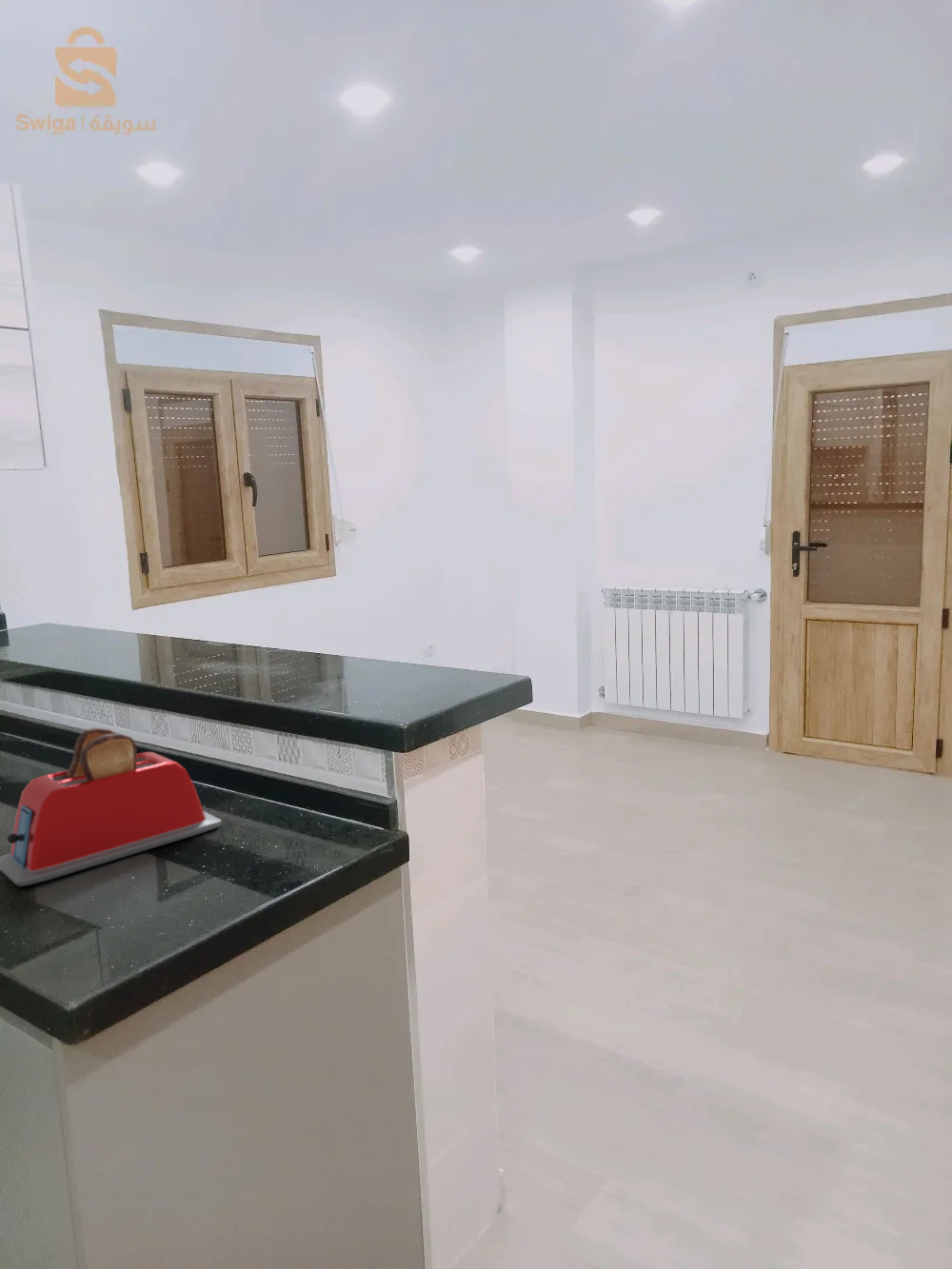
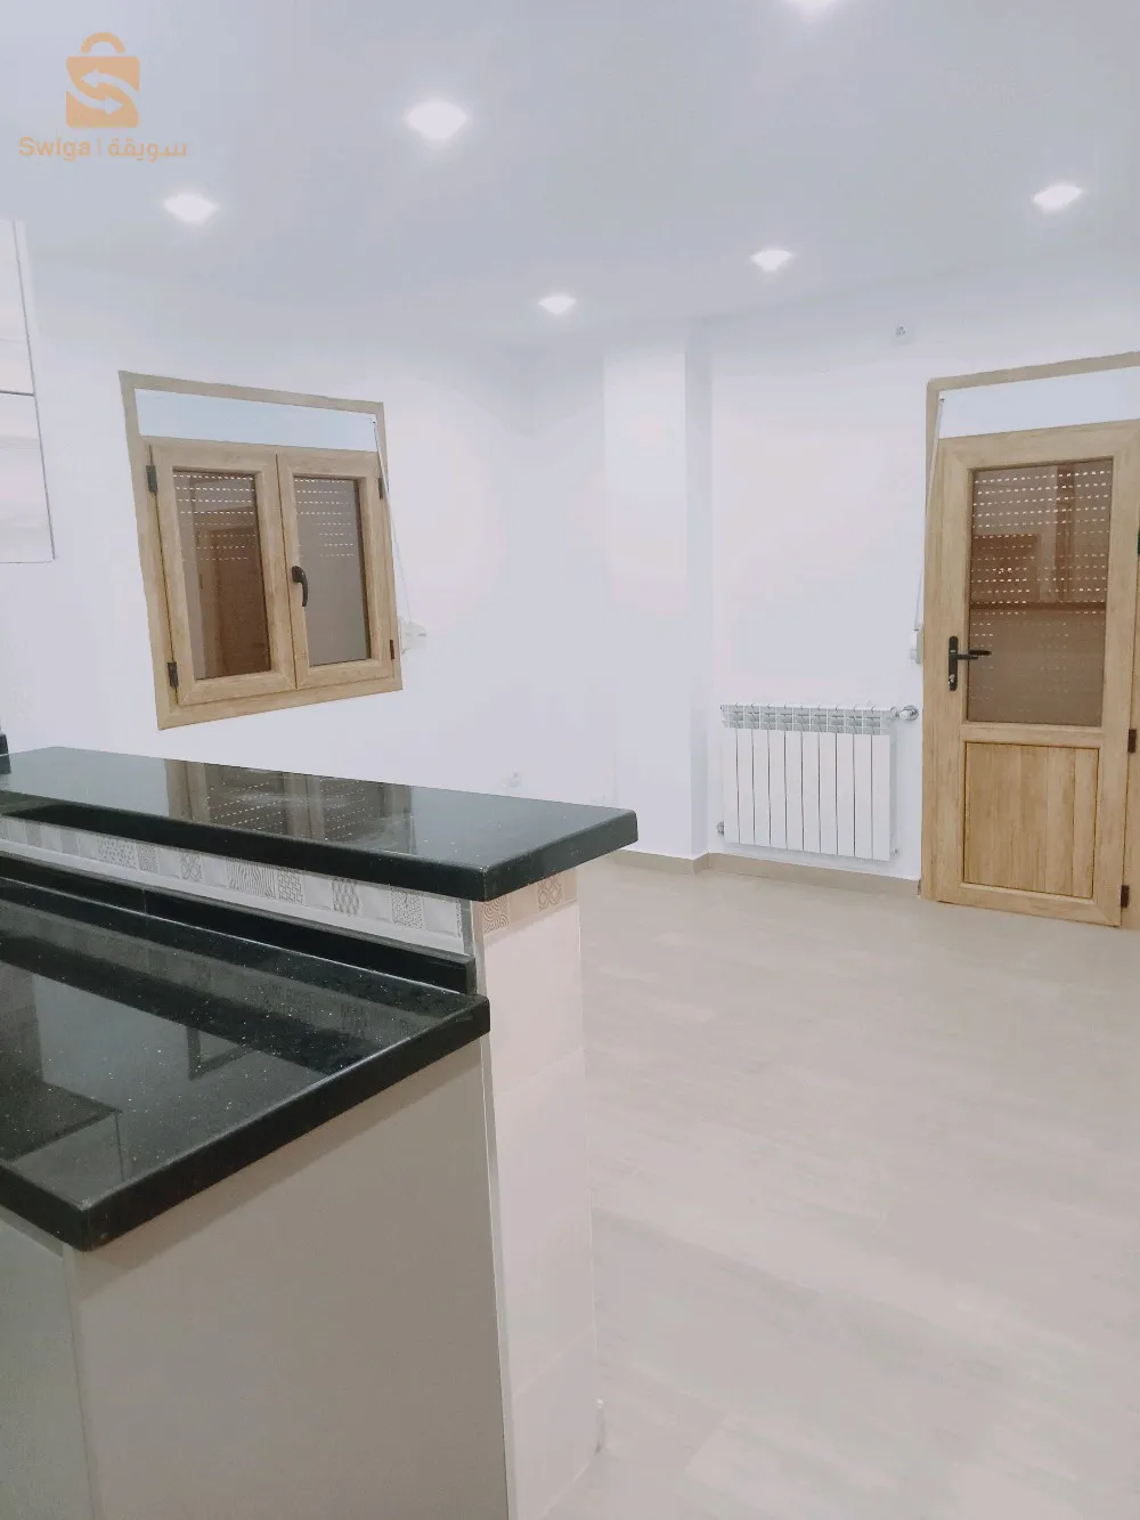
- toaster [0,726,223,887]
